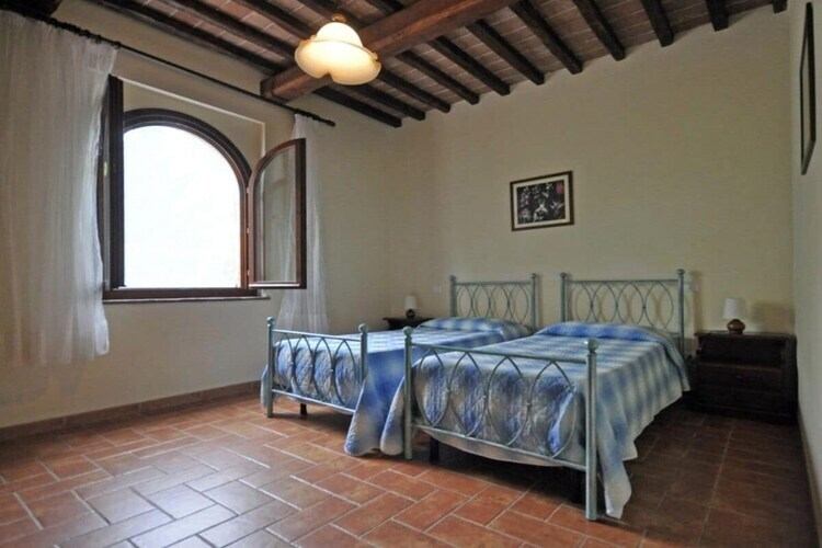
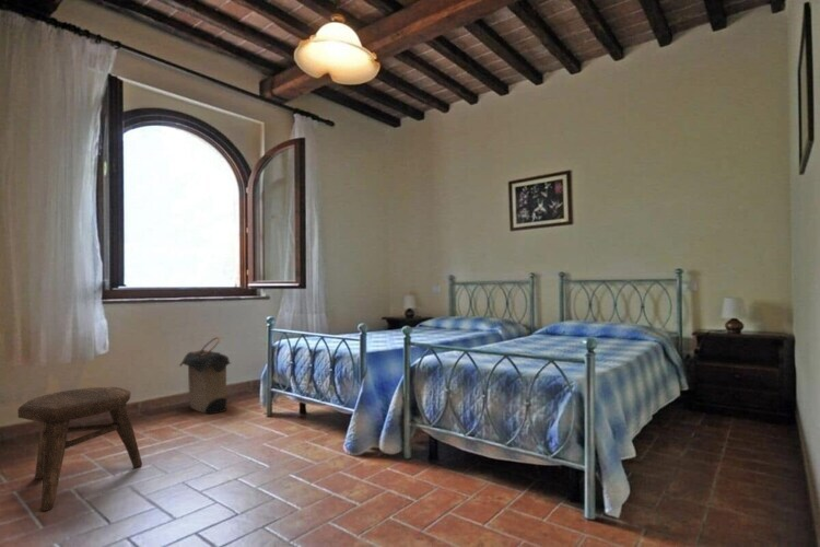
+ stool [16,386,143,512]
+ laundry hamper [178,336,232,415]
